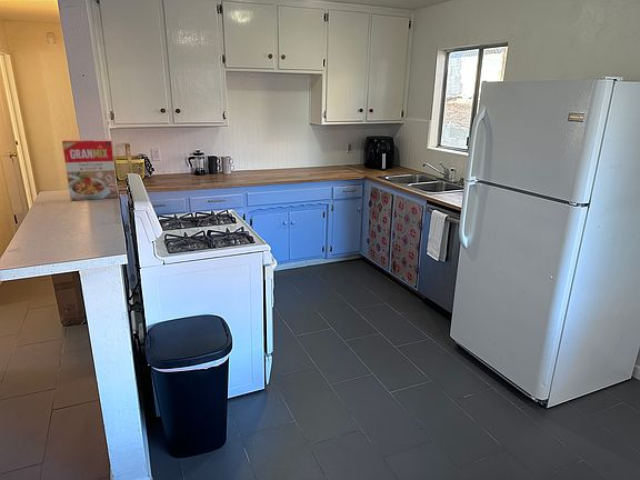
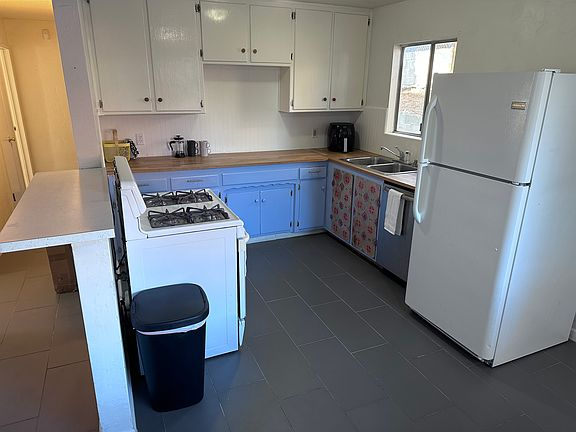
- cereal box [61,139,119,201]
